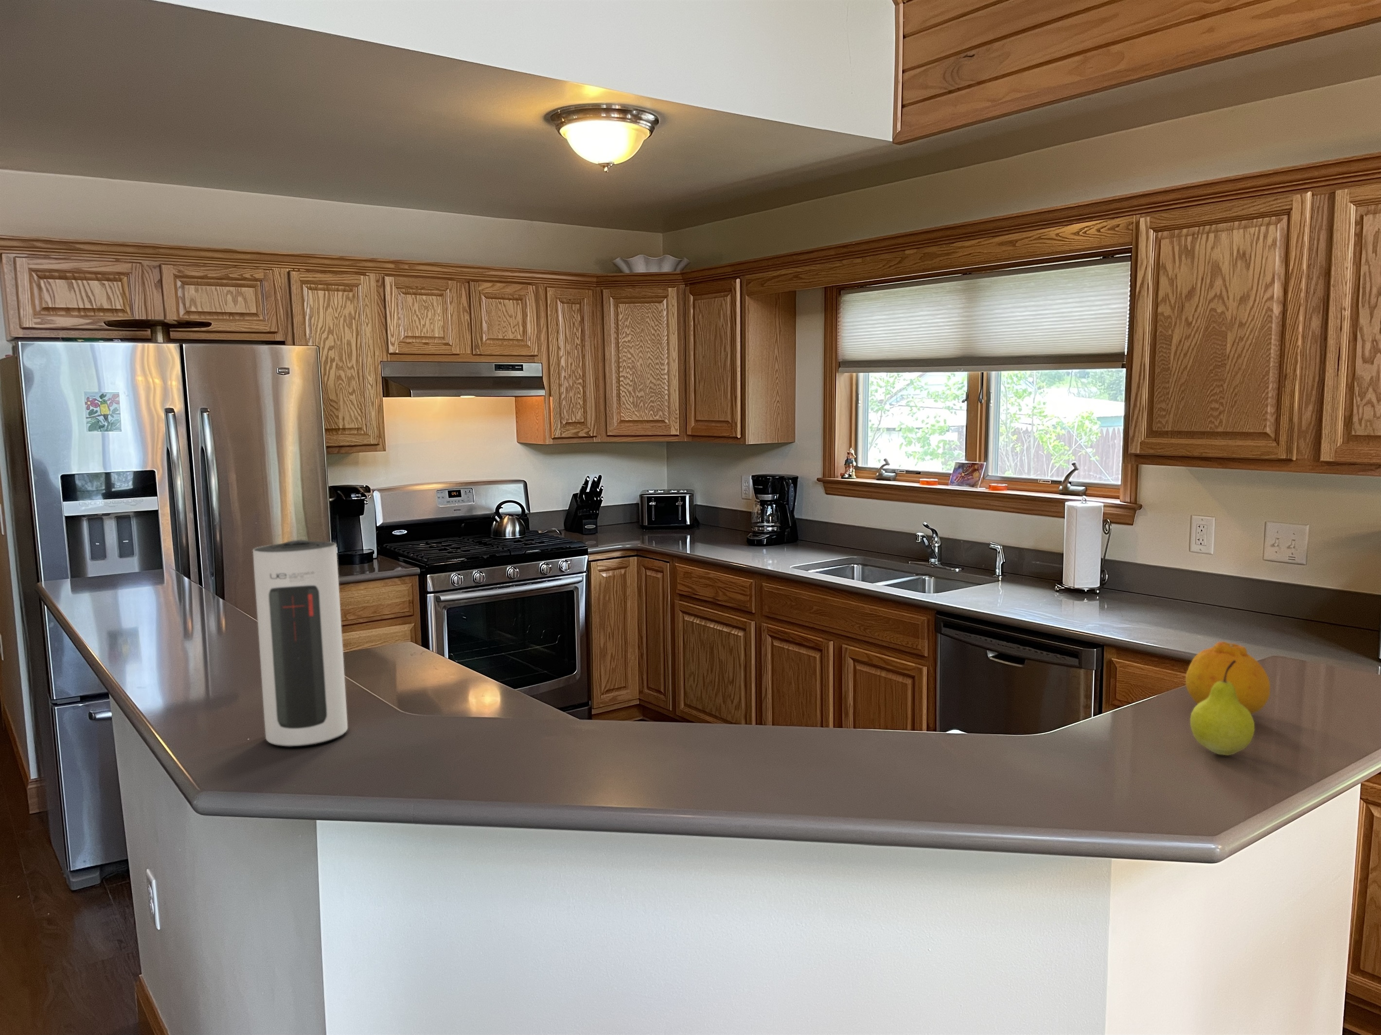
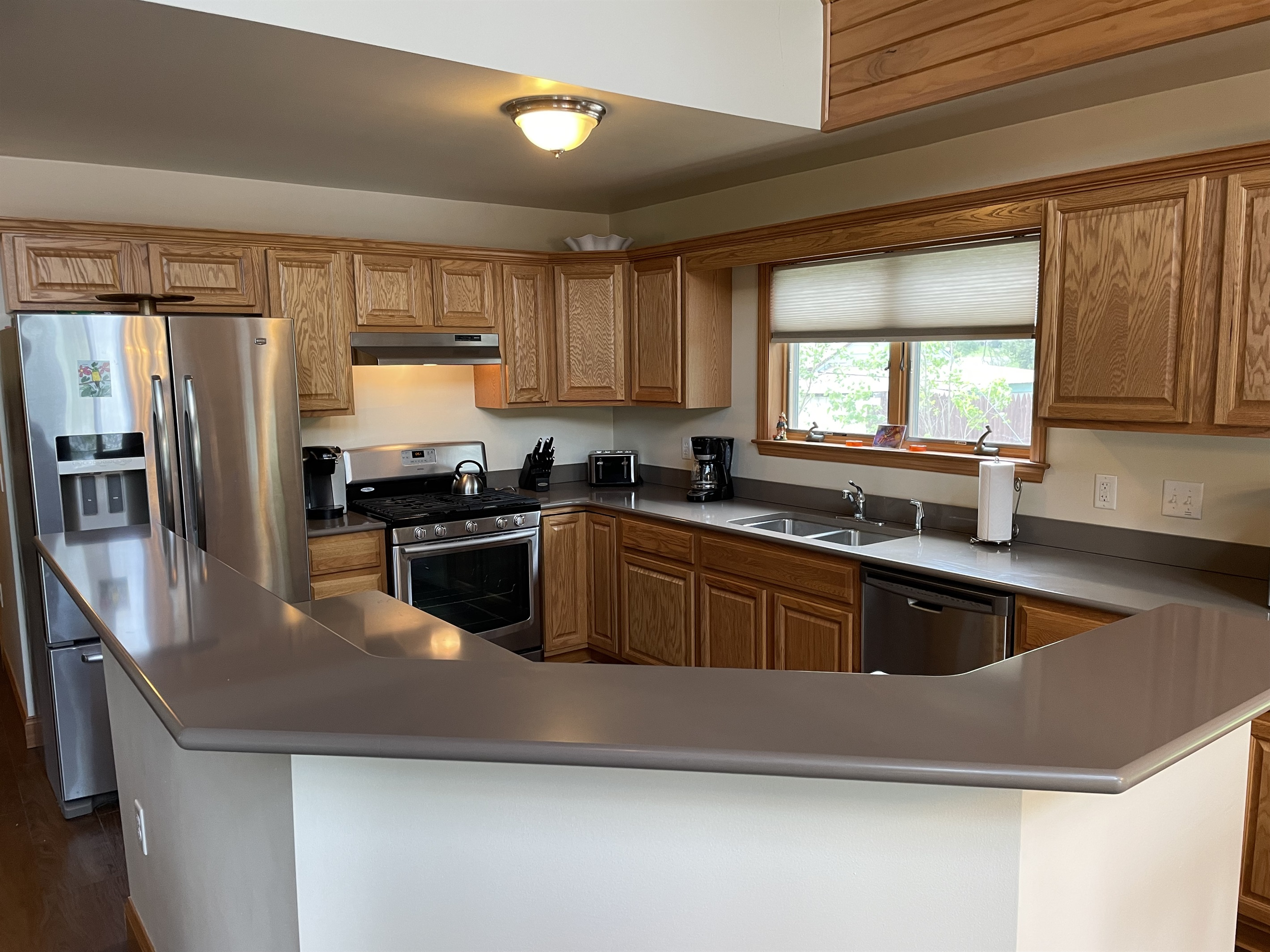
- speaker [252,539,348,747]
- fruit [1185,641,1270,714]
- fruit [1190,660,1255,756]
